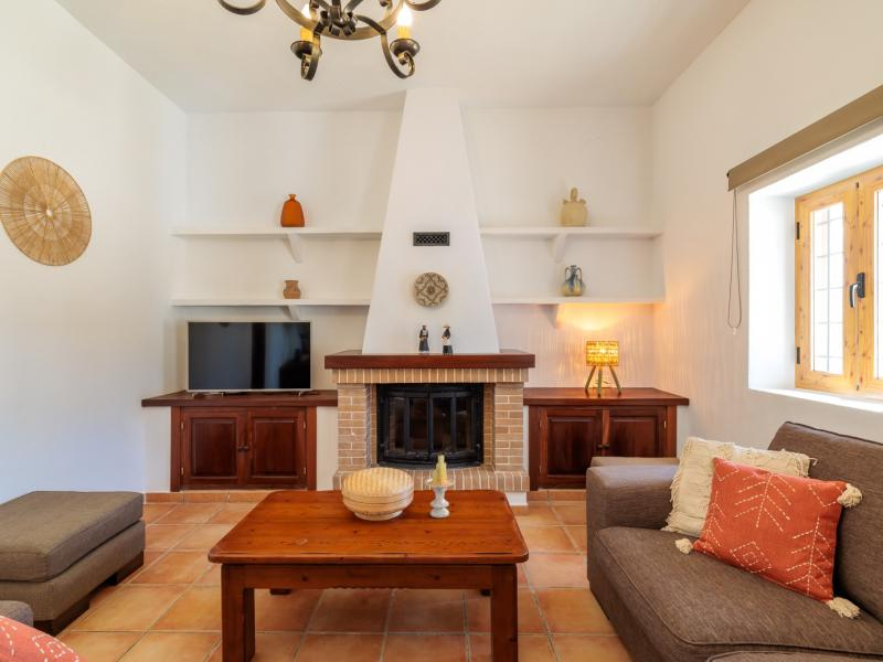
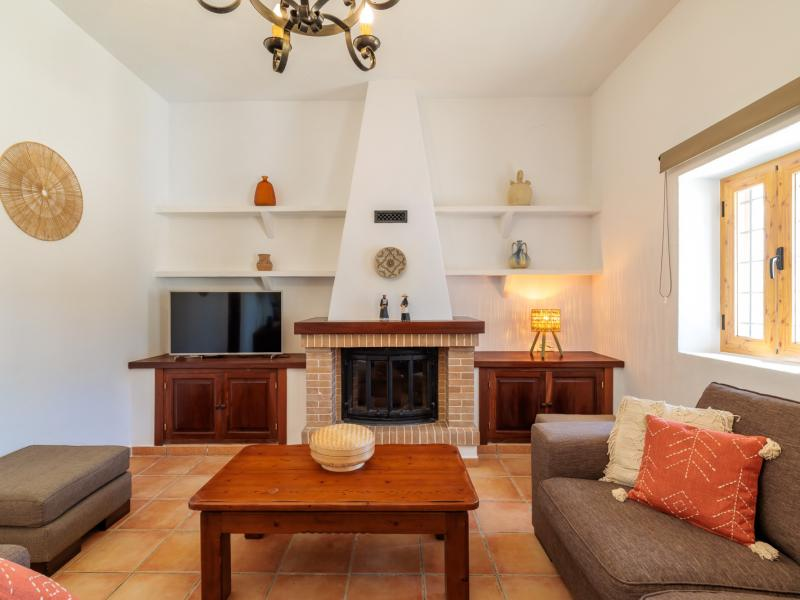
- candle [424,455,456,519]
